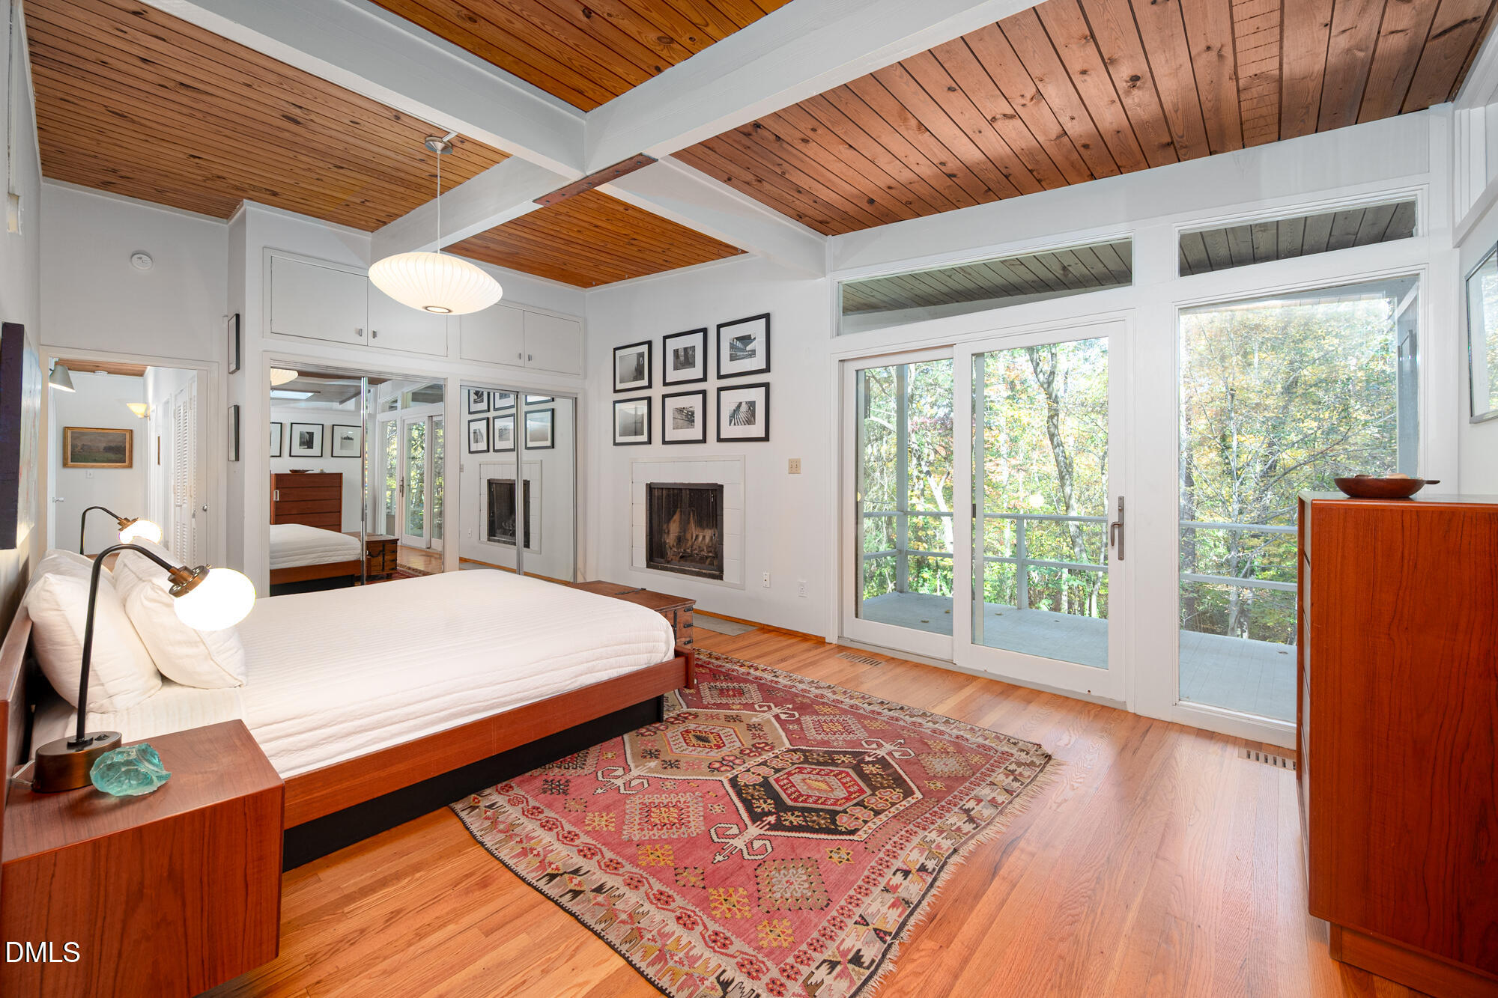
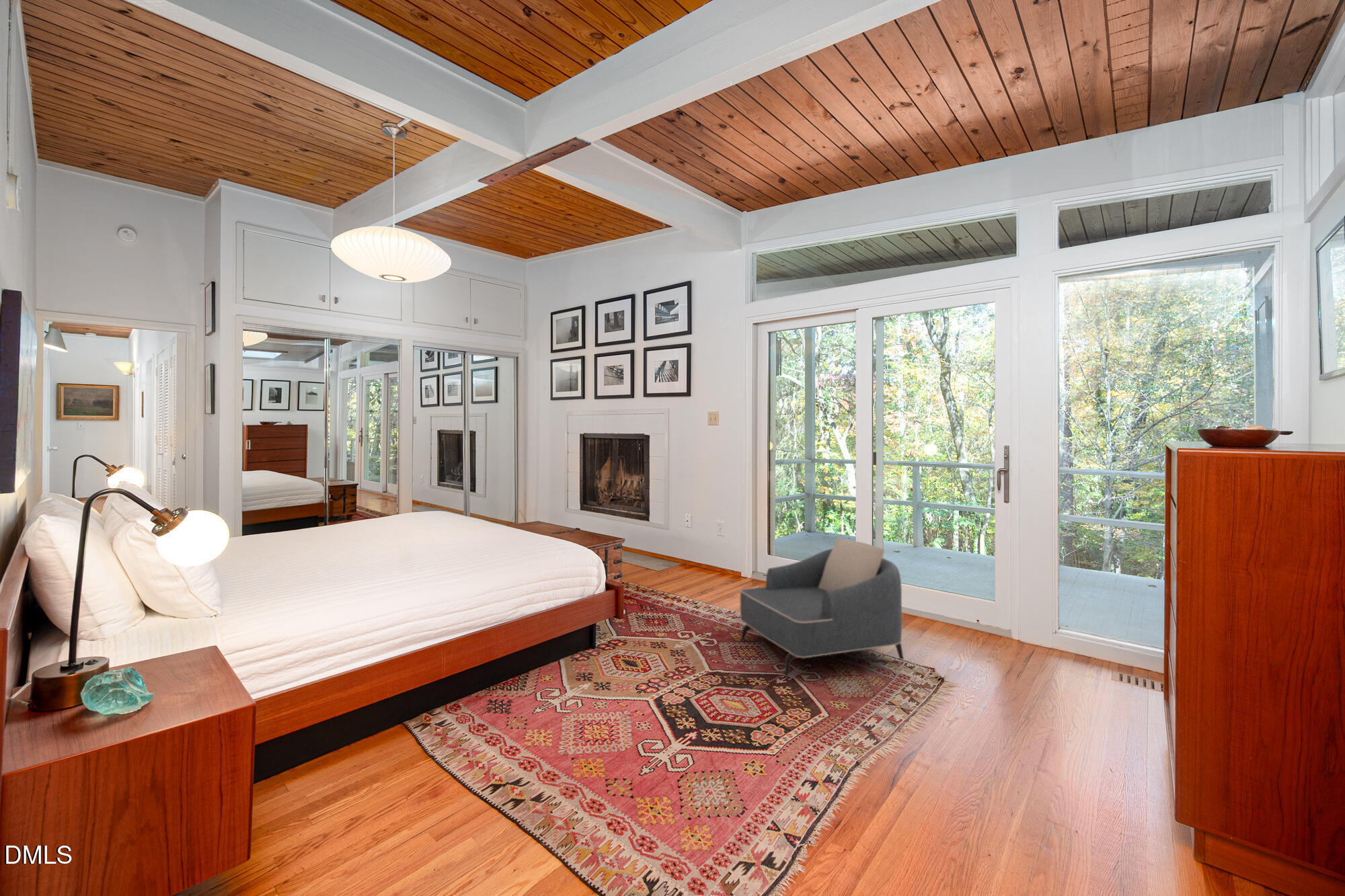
+ armchair [739,536,905,678]
